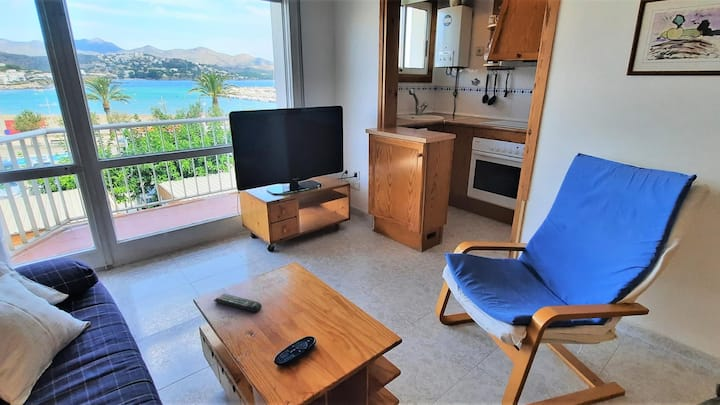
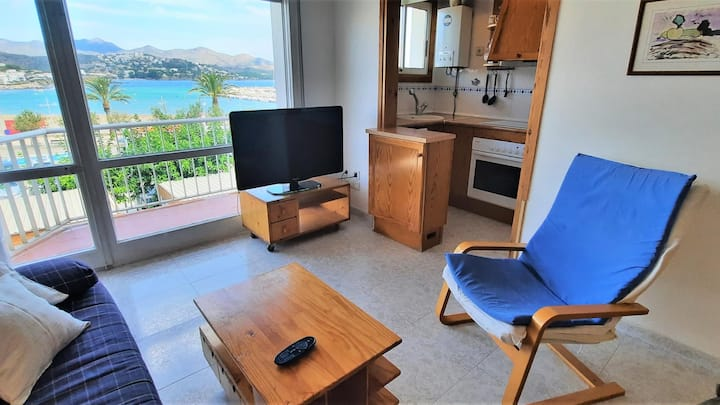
- remote control [213,293,263,314]
